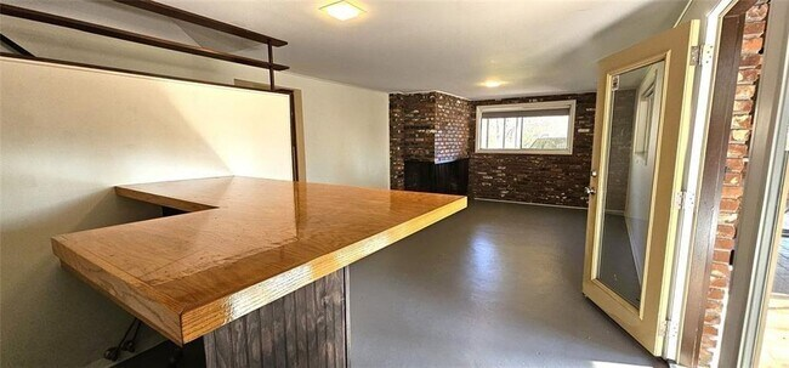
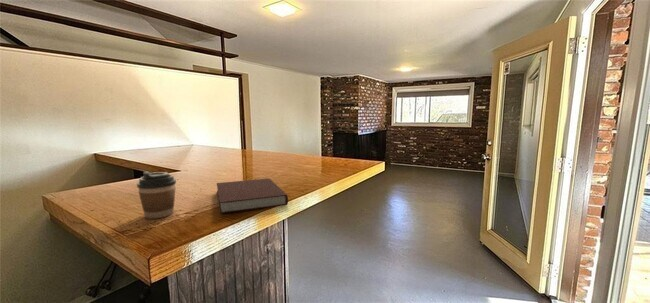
+ coffee cup [136,171,177,219]
+ notebook [216,177,289,214]
